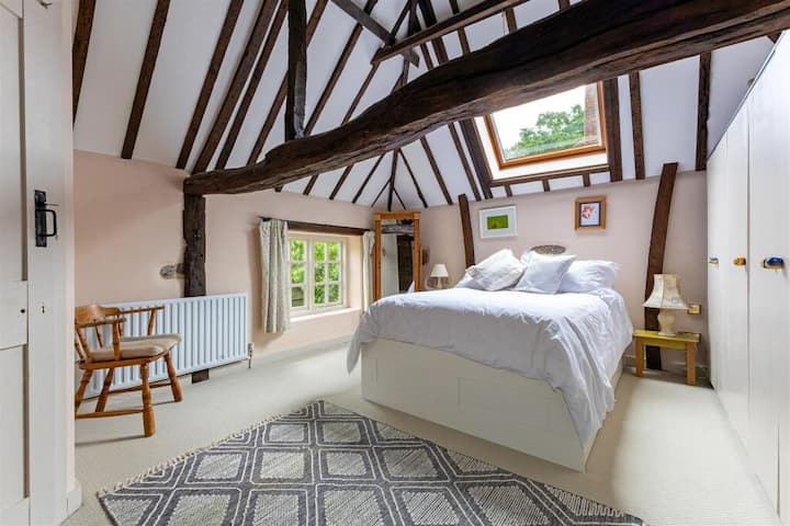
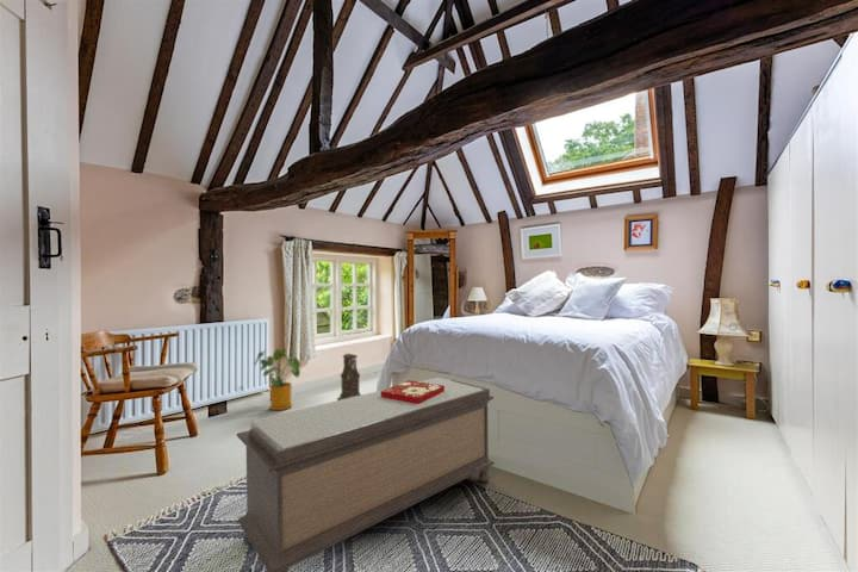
+ bench [236,377,496,572]
+ house plant [253,347,301,411]
+ decorative box [380,379,444,404]
+ clock tower [336,353,362,400]
